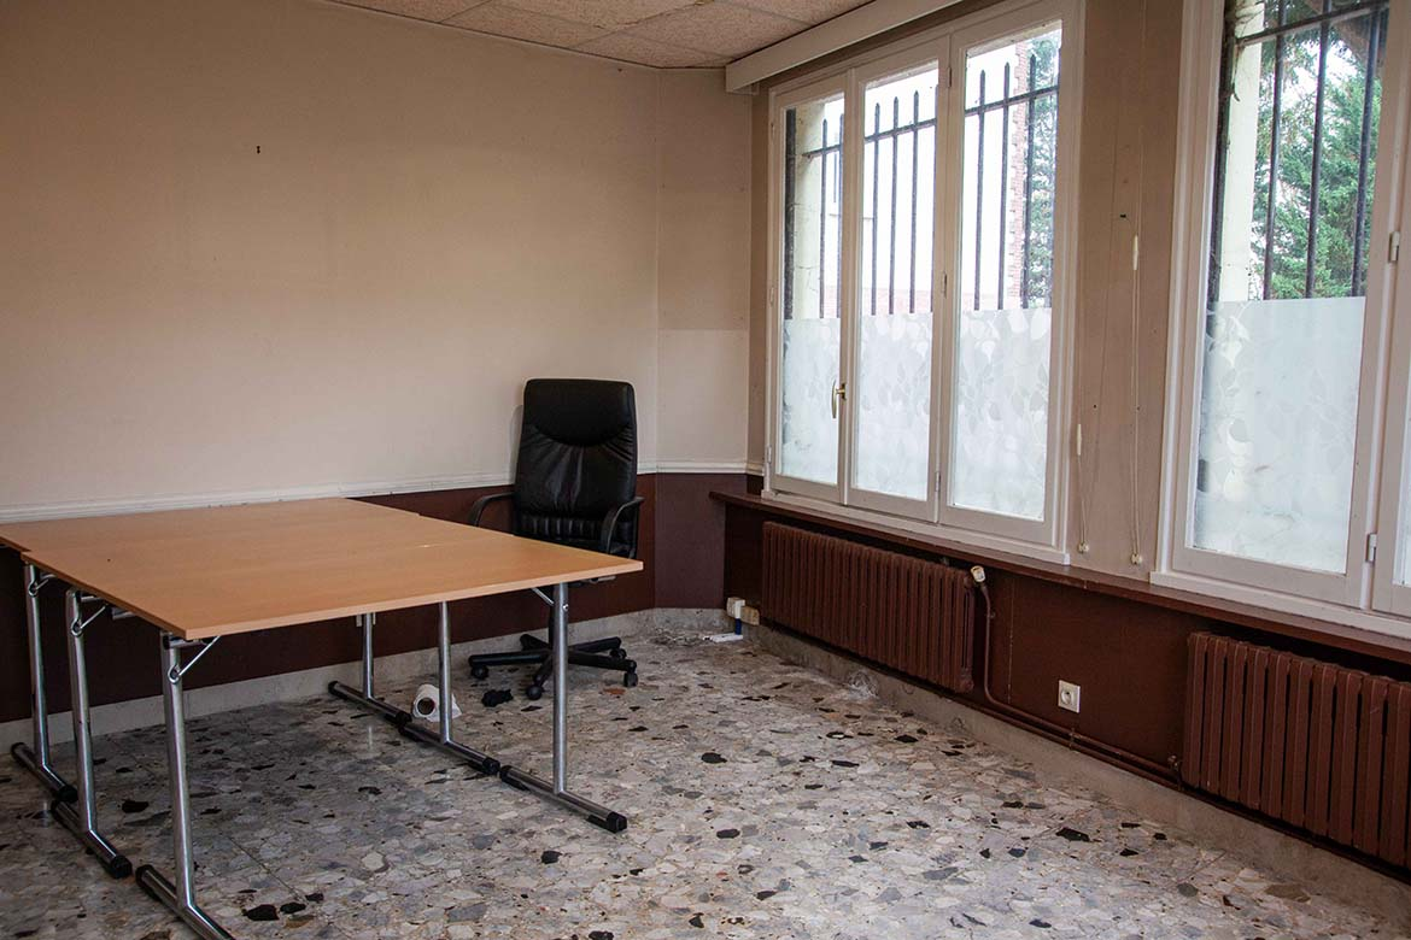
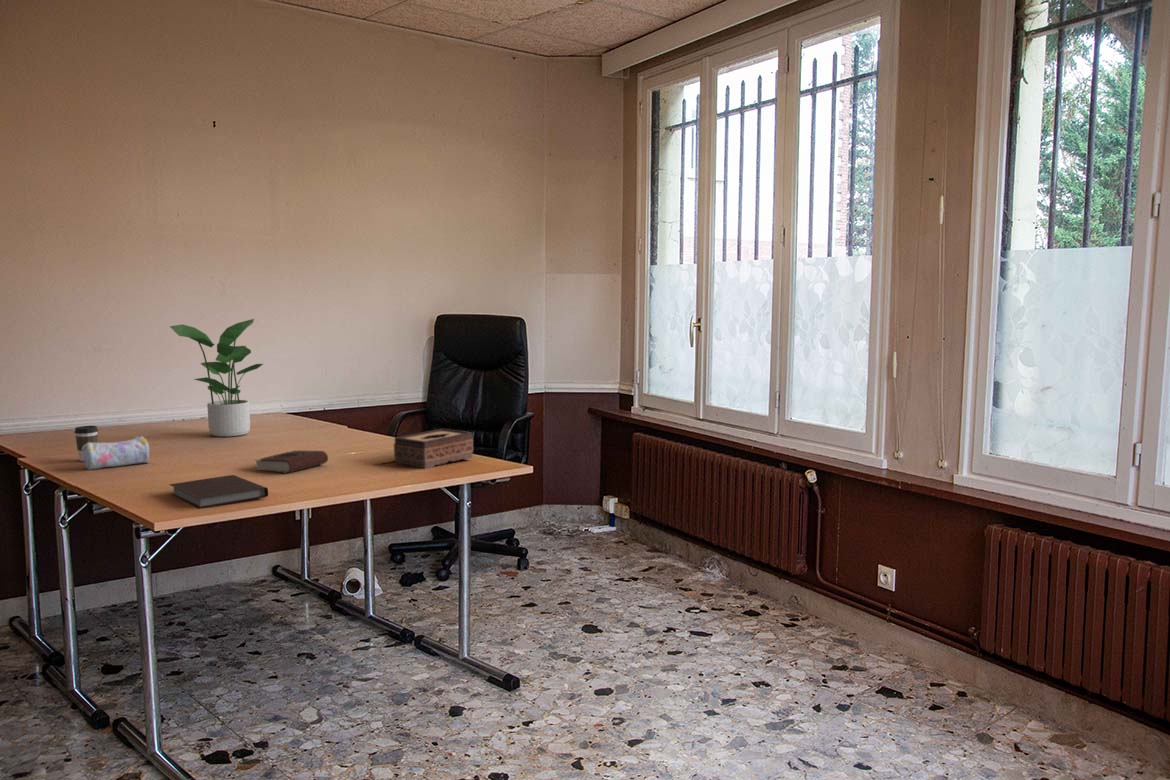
+ pencil case [82,436,150,471]
+ book [254,449,329,475]
+ notebook [168,474,269,509]
+ tissue box [393,428,474,470]
+ potted plant [168,318,264,438]
+ coffee cup [73,425,99,462]
